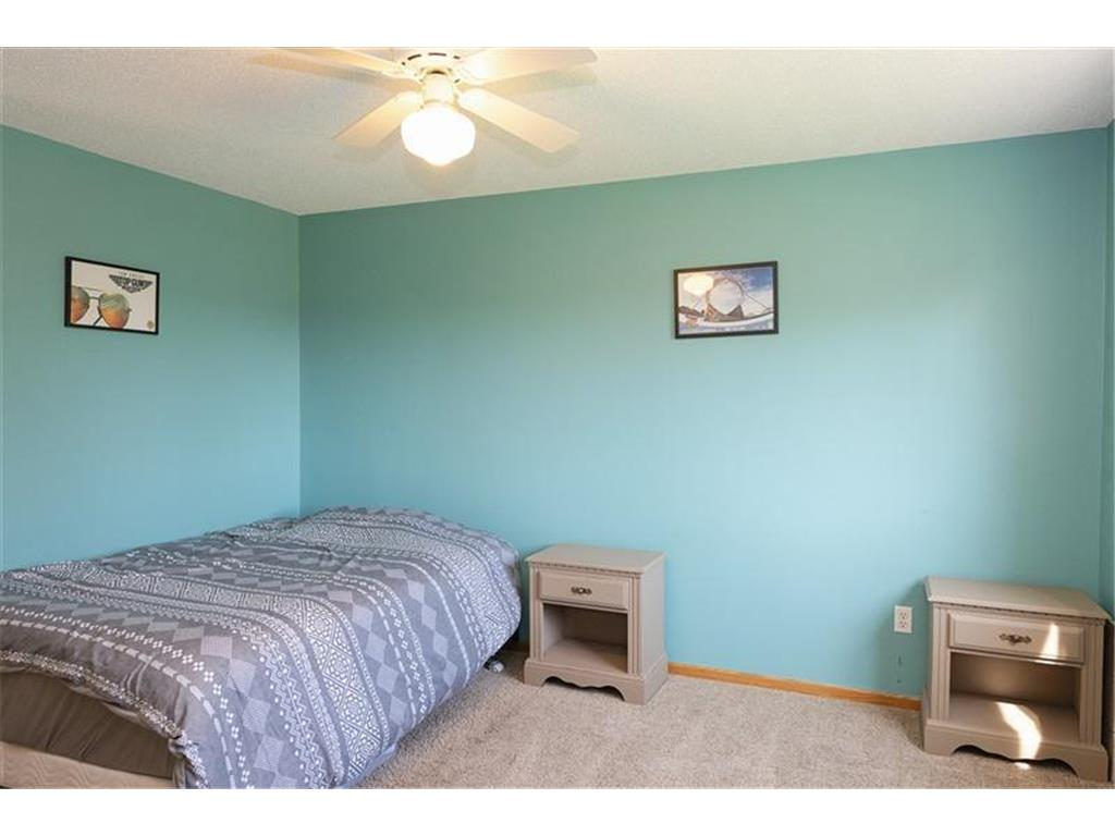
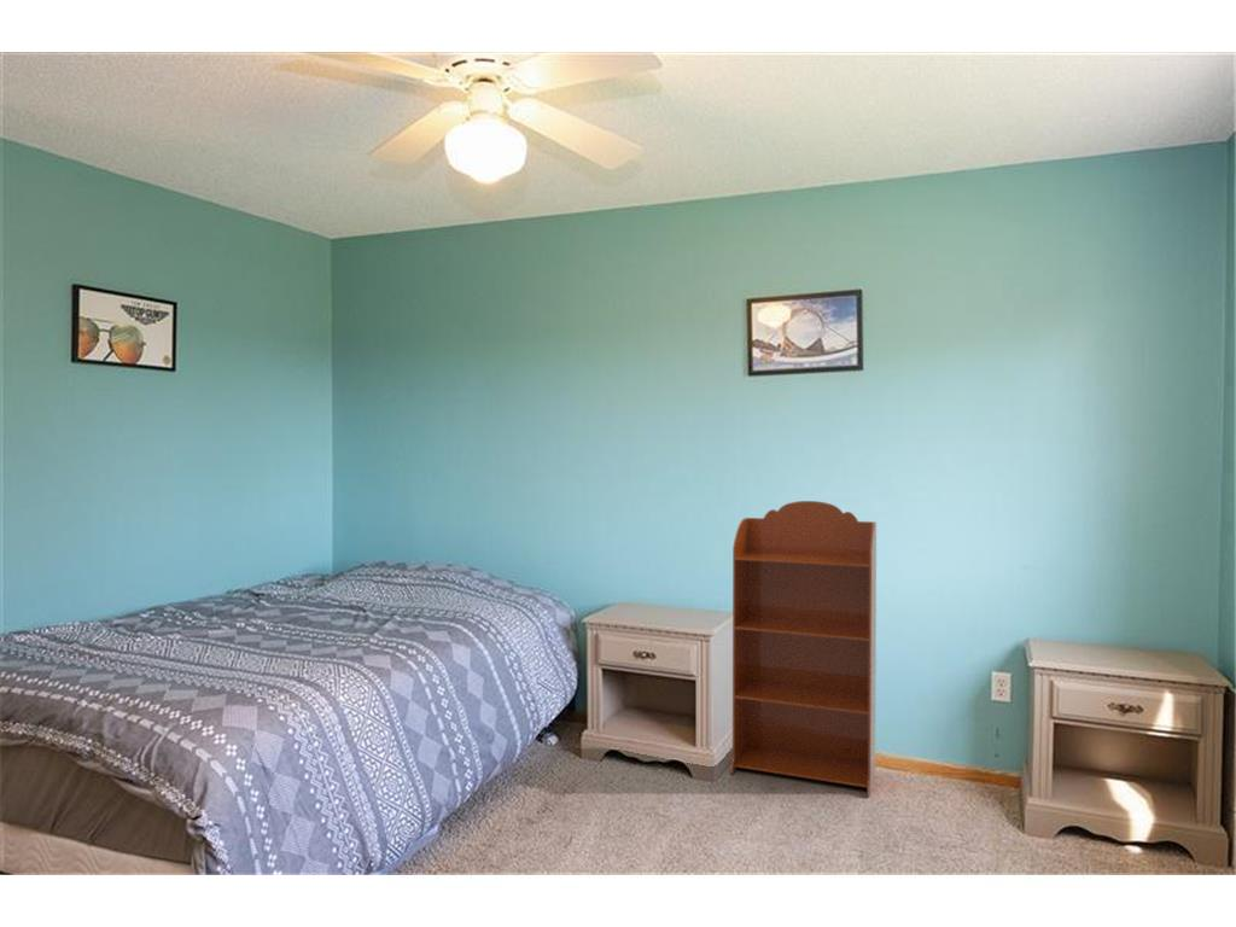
+ bookcase [729,500,878,798]
